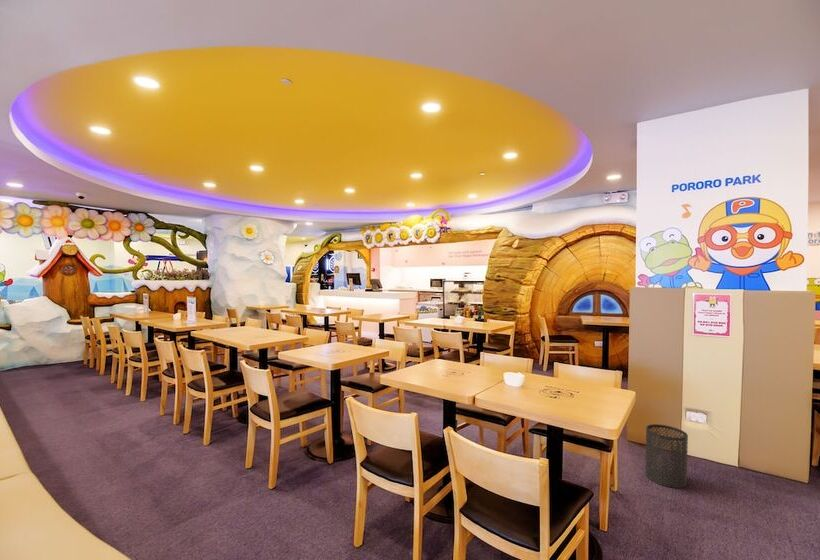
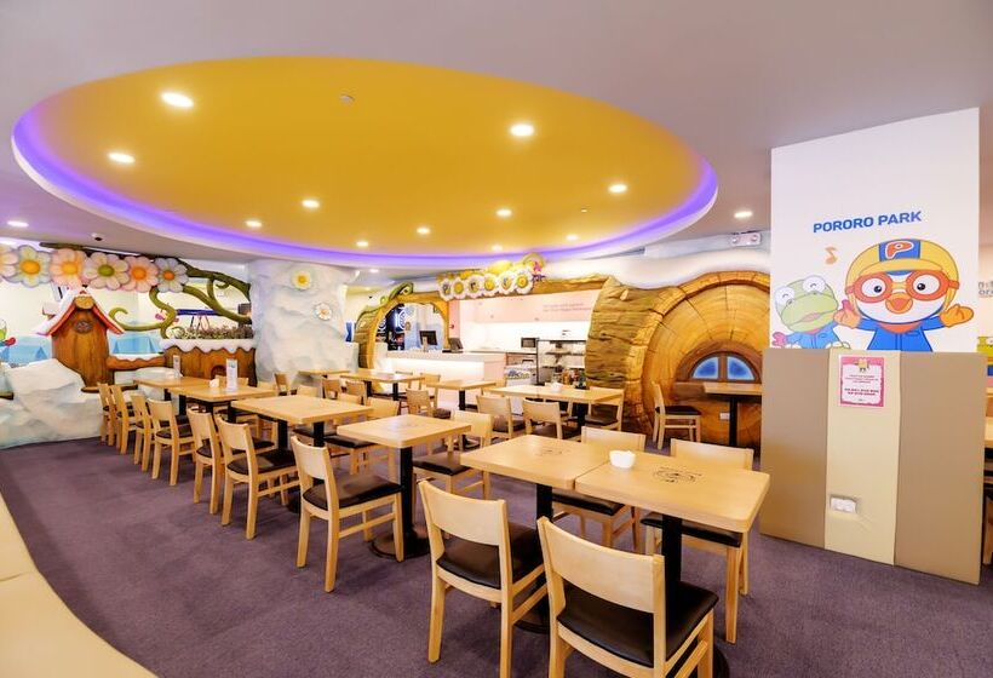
- trash can [644,423,689,489]
